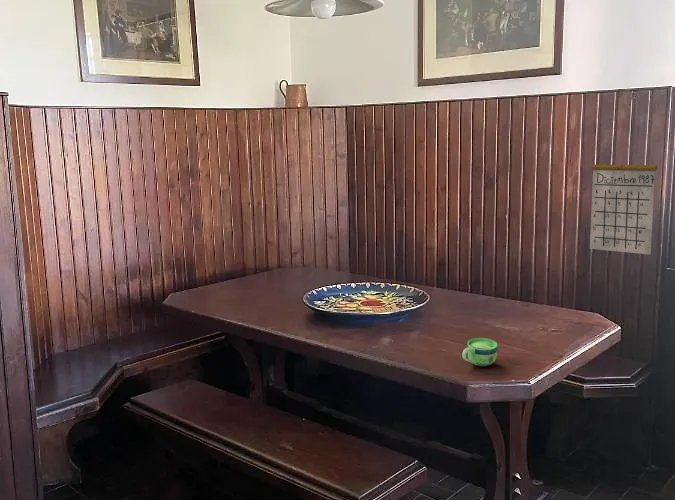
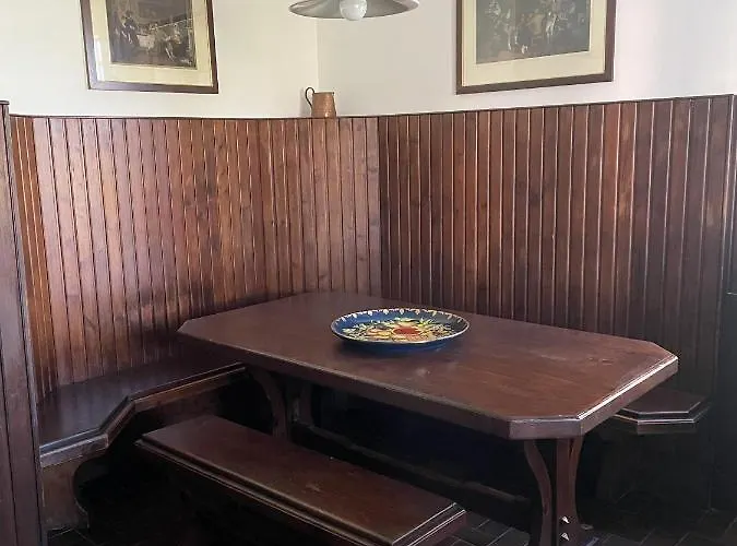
- calendar [589,143,658,255]
- cup [461,337,499,367]
